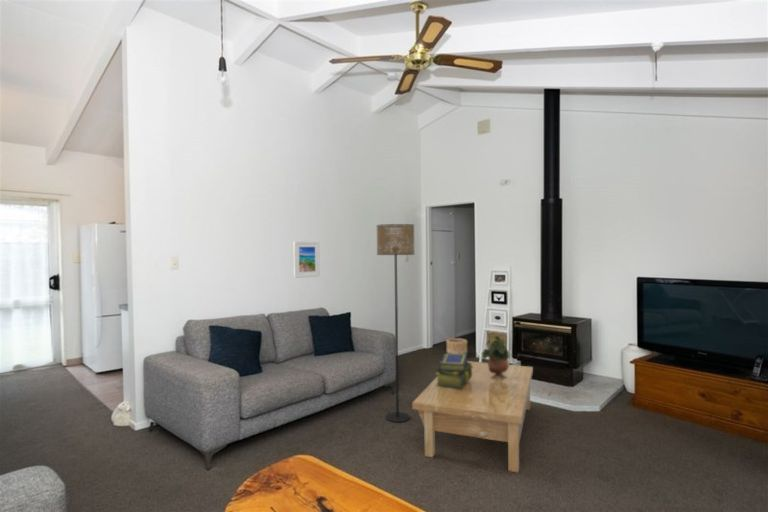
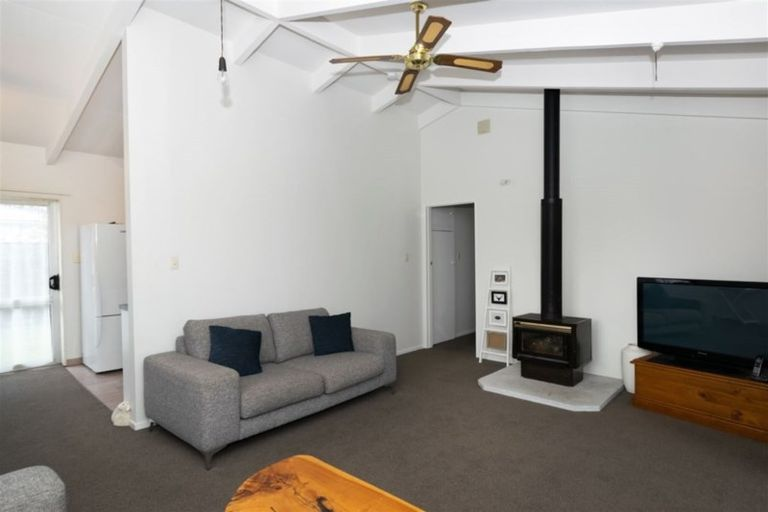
- stack of books [435,352,473,390]
- coffee table [411,360,534,473]
- basket [445,337,468,355]
- potted plant [481,334,511,380]
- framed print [292,240,321,279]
- floor lamp [376,223,416,423]
